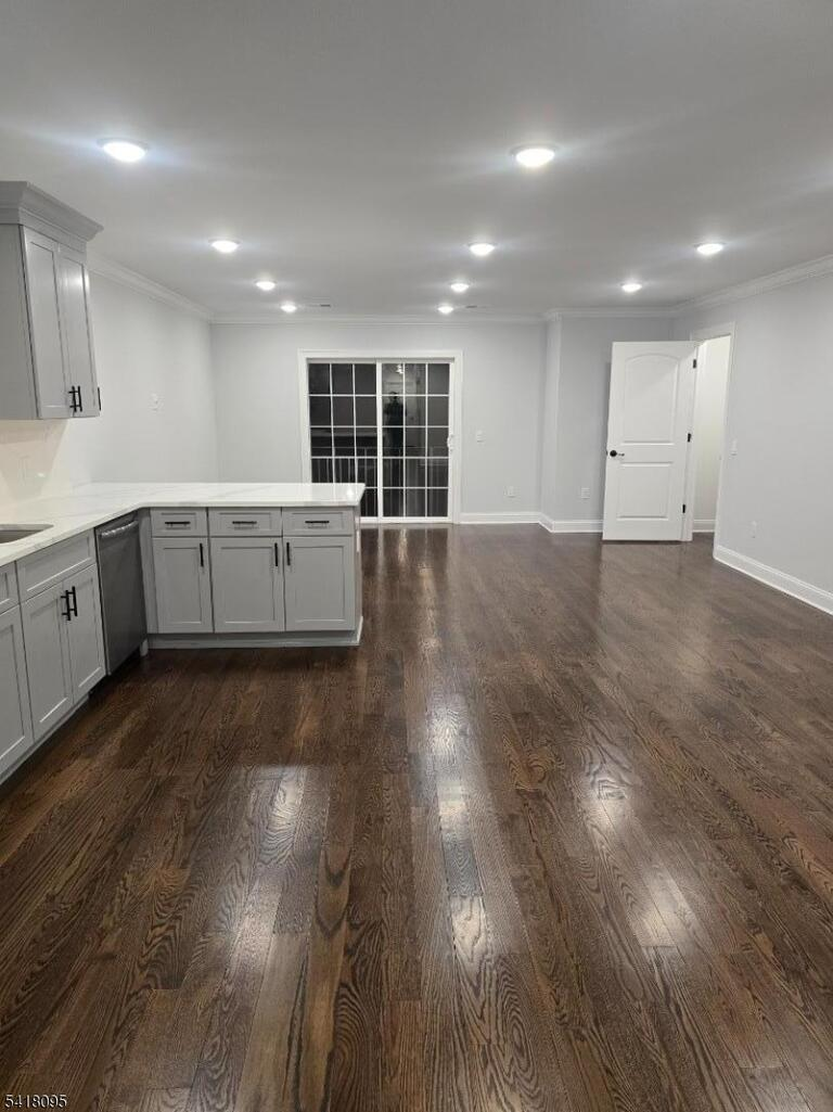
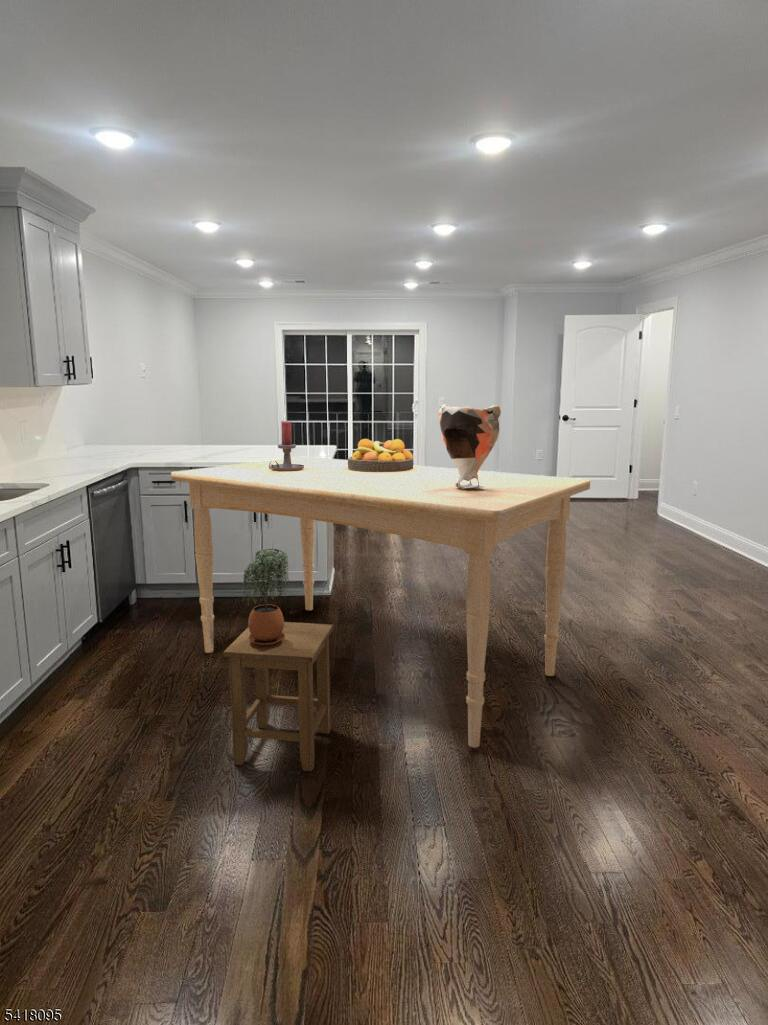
+ dining table [170,456,591,748]
+ stool [222,621,334,772]
+ candle holder [268,420,305,471]
+ vase [438,403,502,490]
+ potted plant [242,547,290,646]
+ fruit bowl [347,438,415,472]
